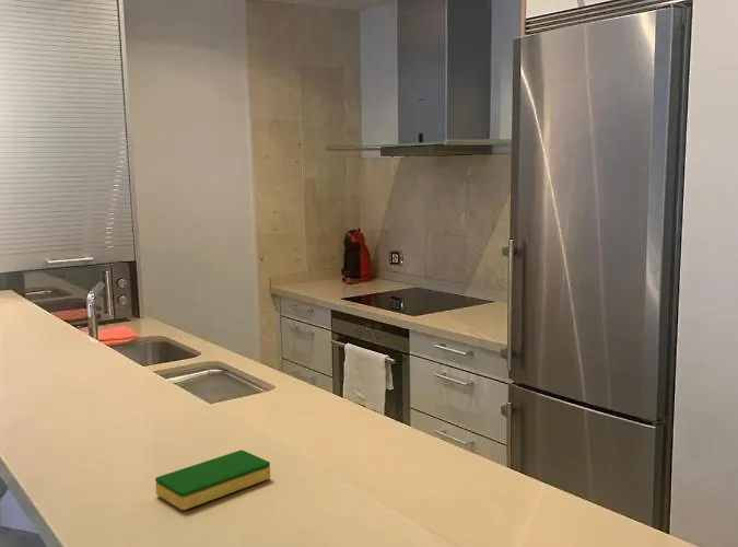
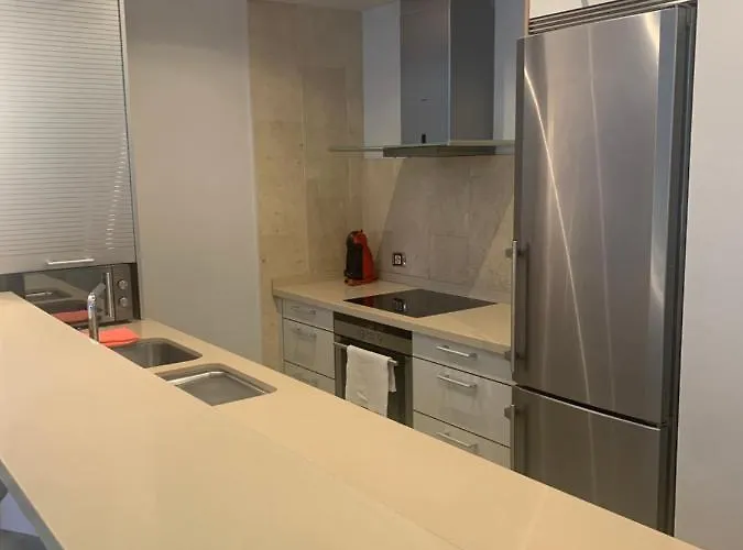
- dish sponge [154,449,271,511]
